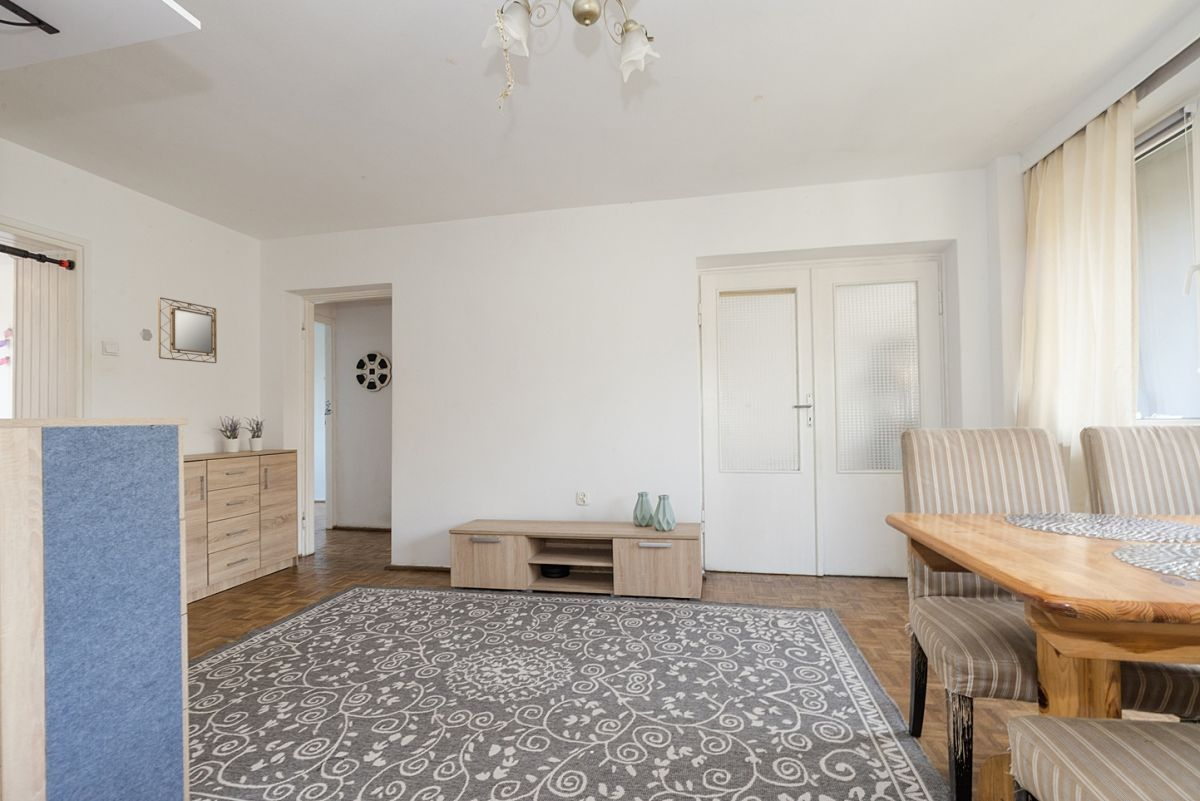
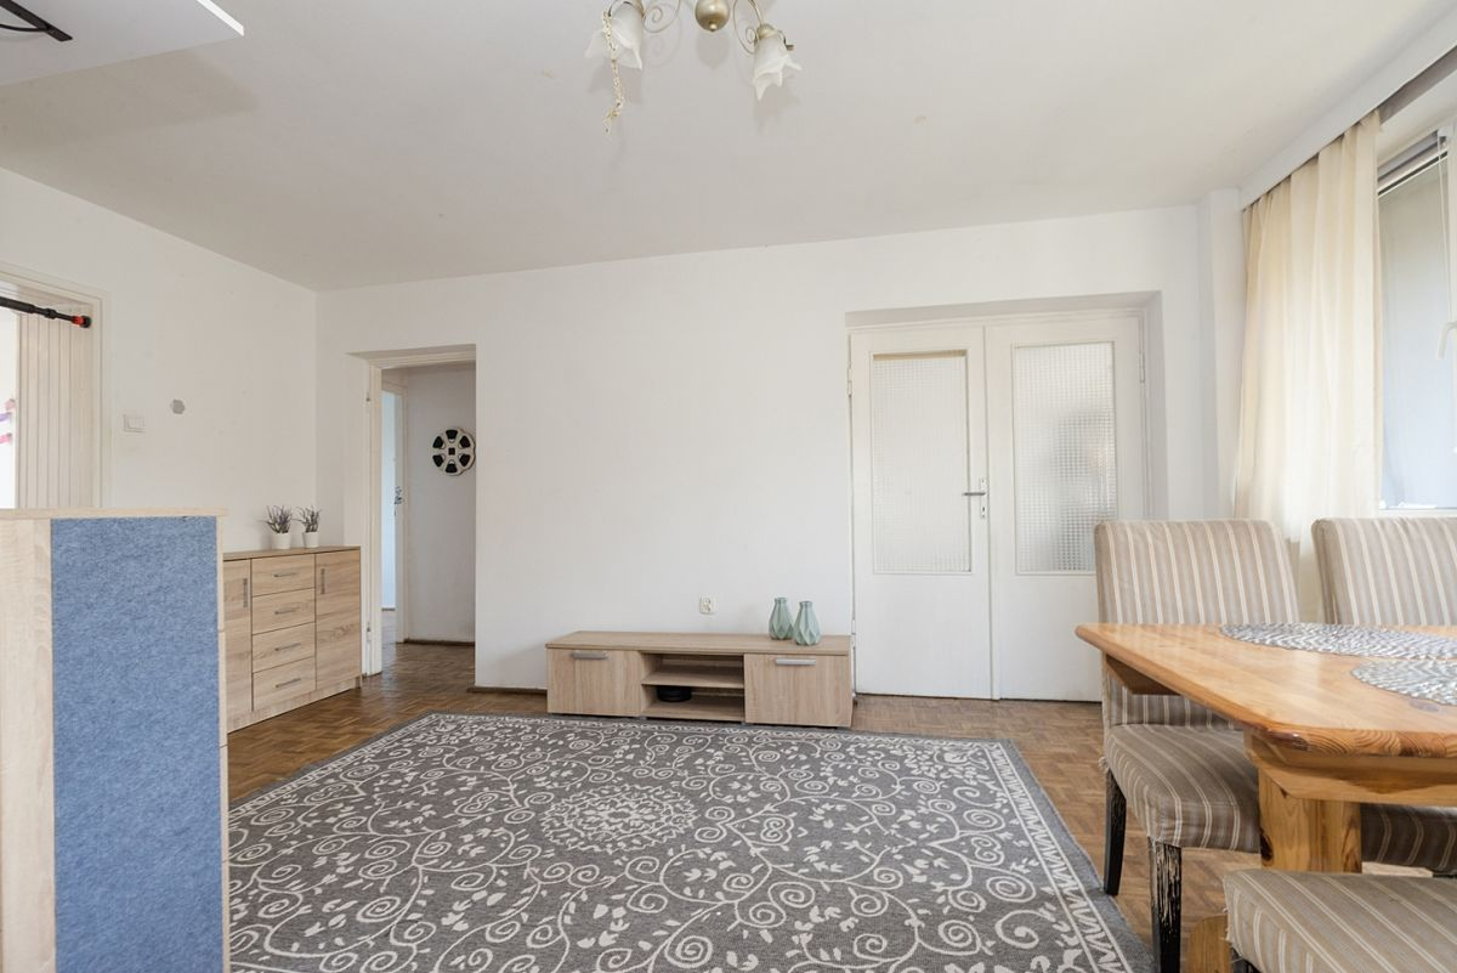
- home mirror [158,296,218,364]
